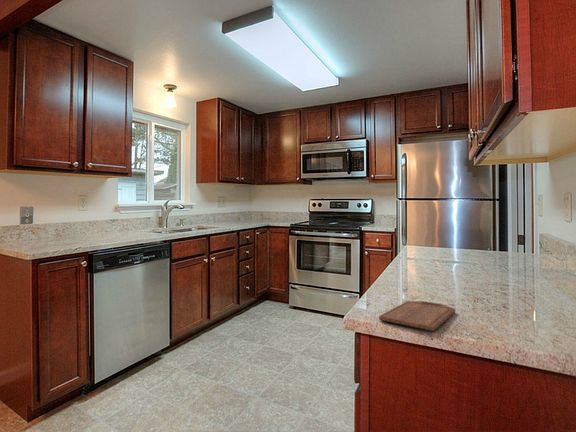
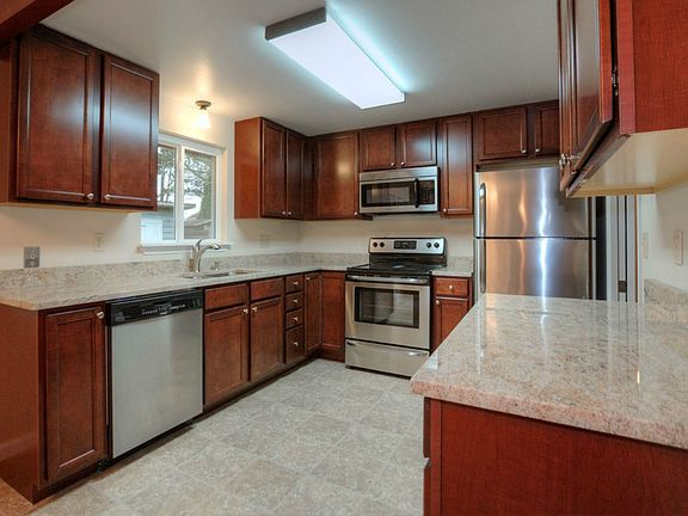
- cutting board [378,300,456,332]
